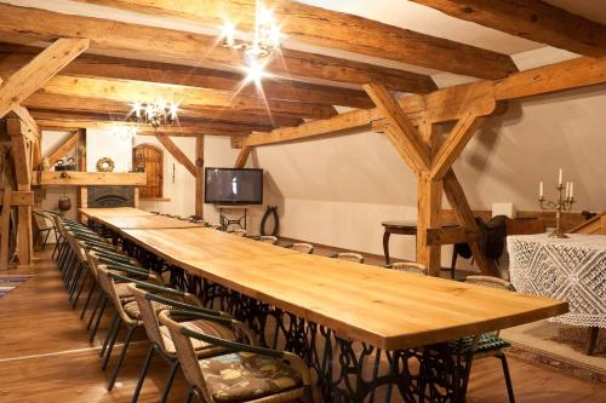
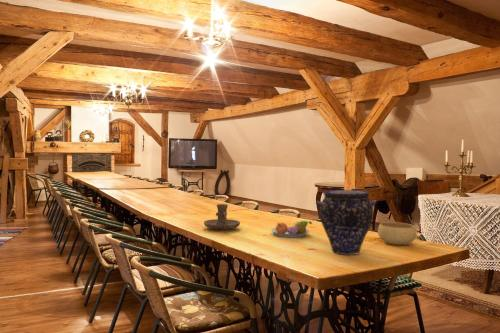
+ fruit bowl [270,220,313,238]
+ bowl [377,221,417,246]
+ candle holder [203,203,241,231]
+ vase [315,189,378,256]
